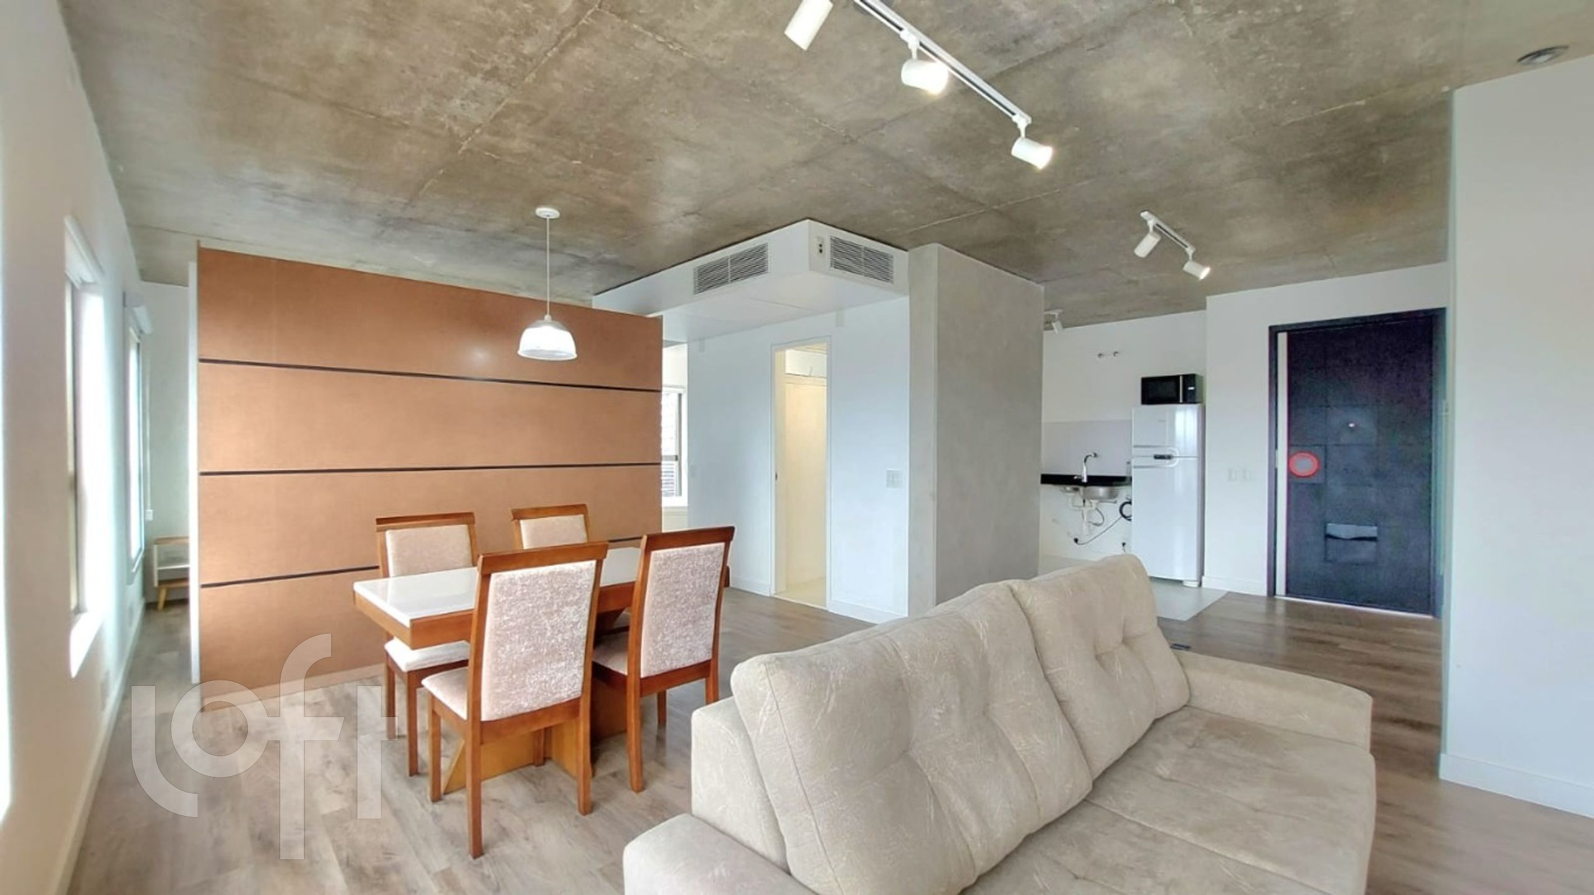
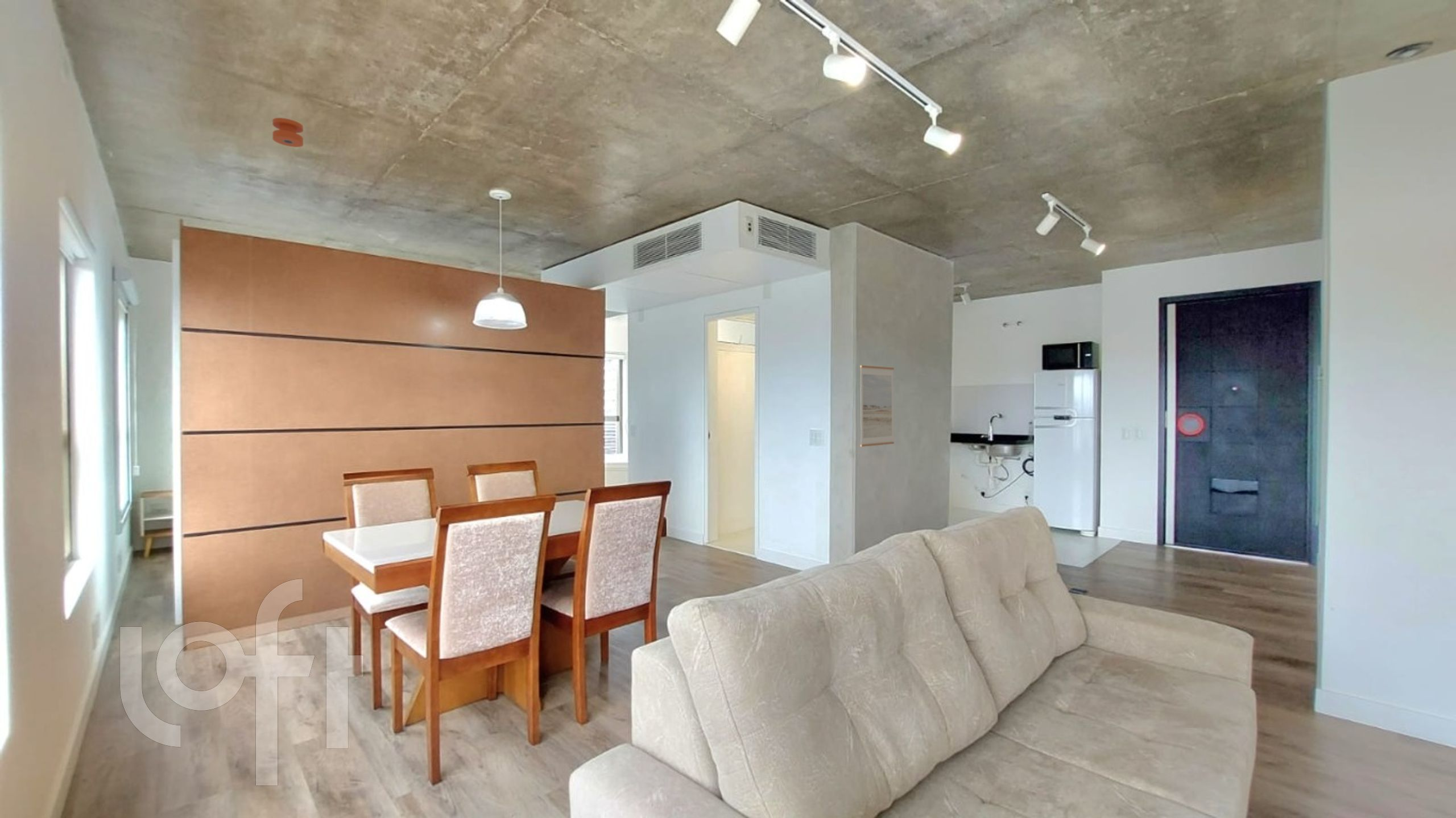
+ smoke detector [272,117,304,148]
+ wall art [859,365,895,447]
